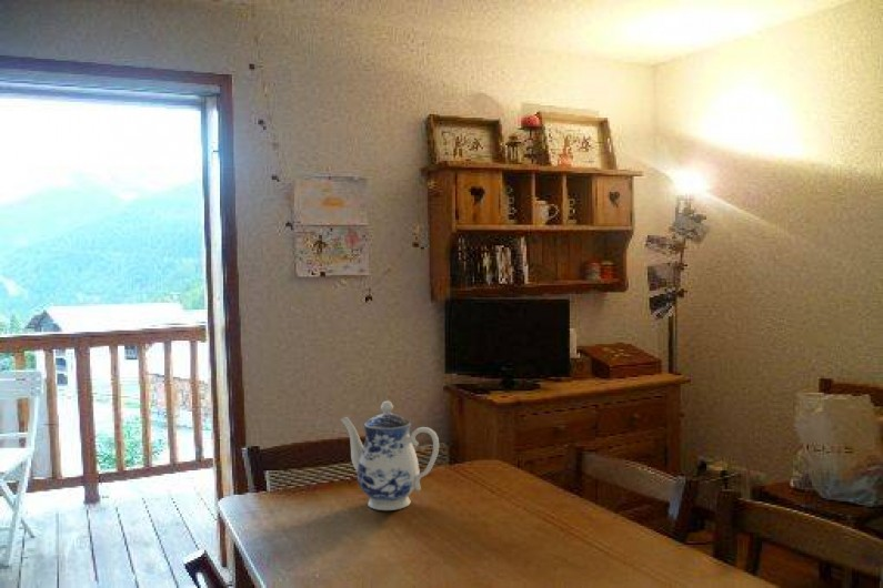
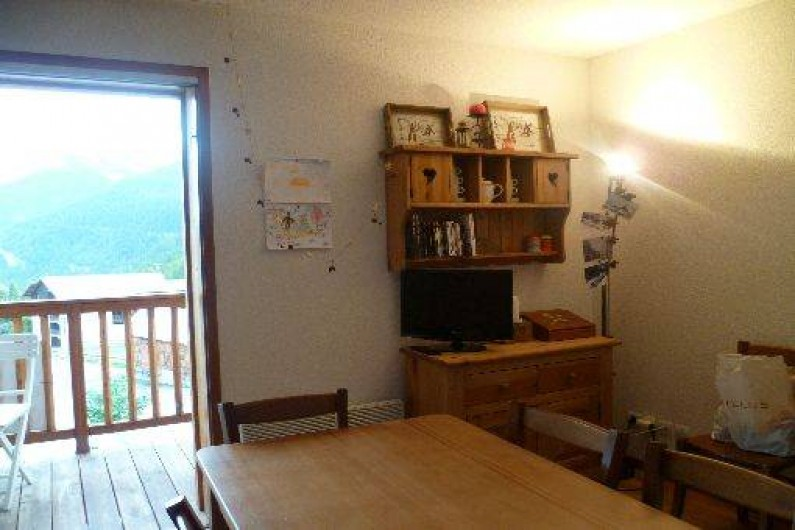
- teapot [340,401,440,511]
